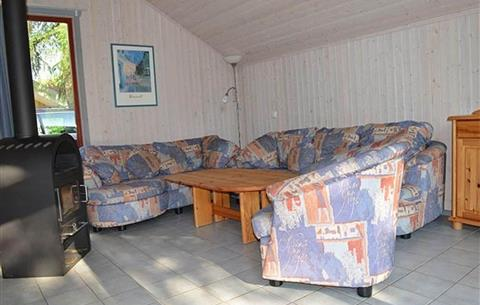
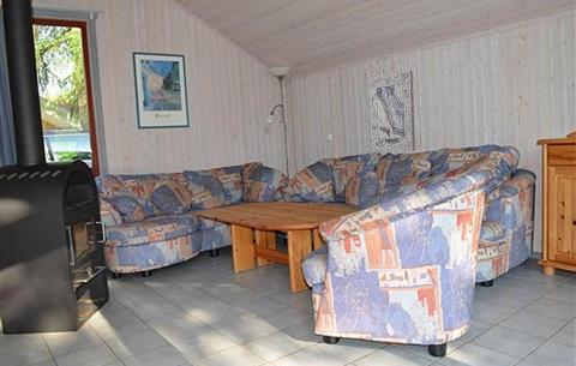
+ wall art [368,70,416,152]
